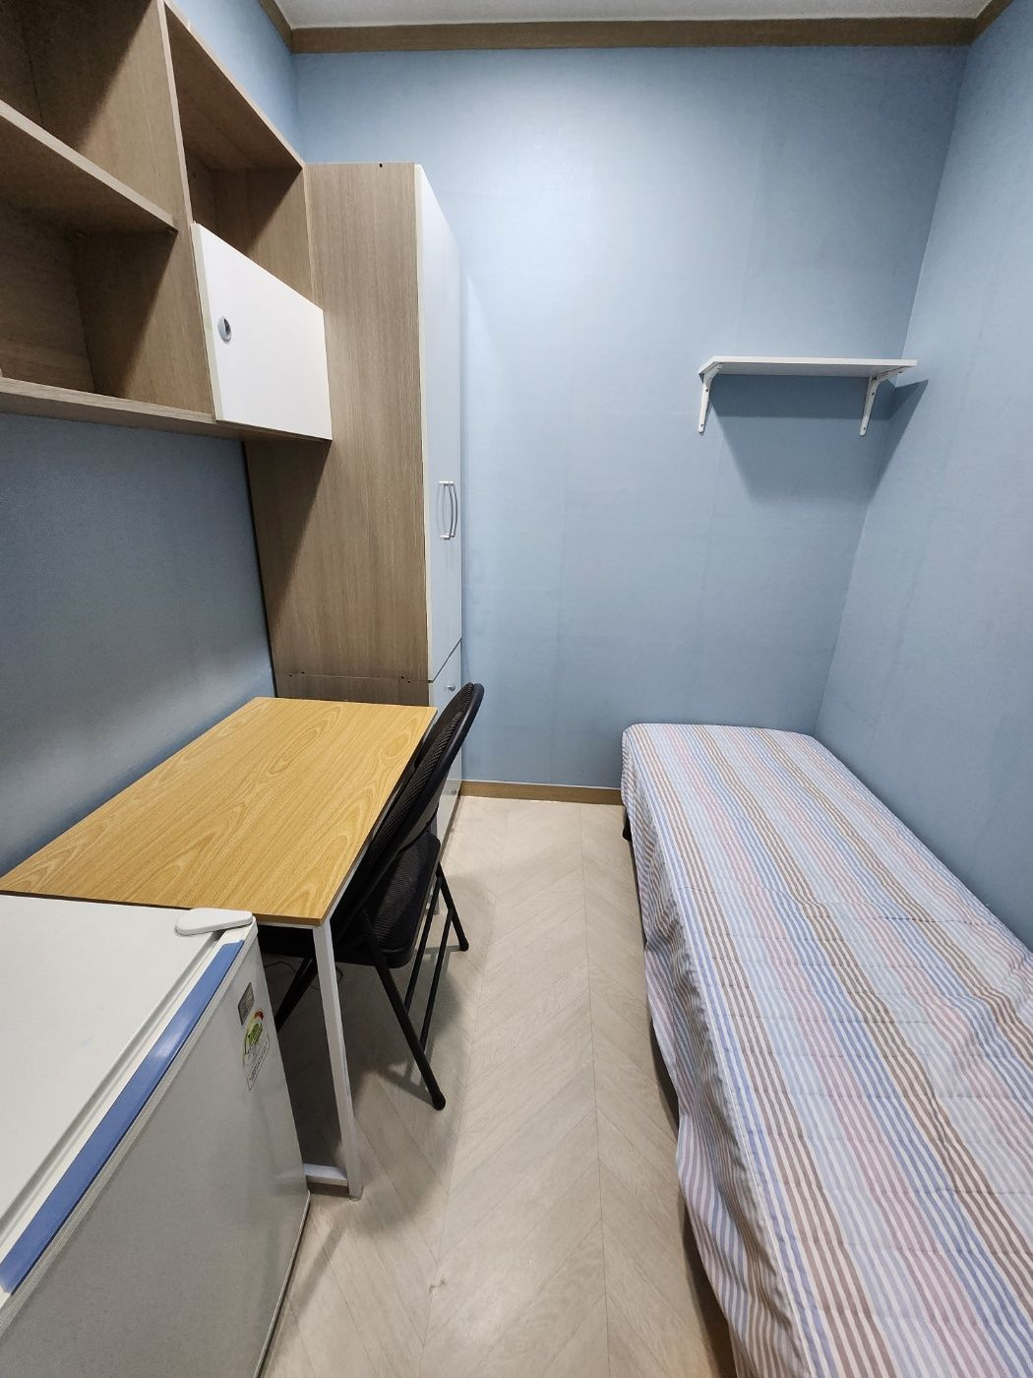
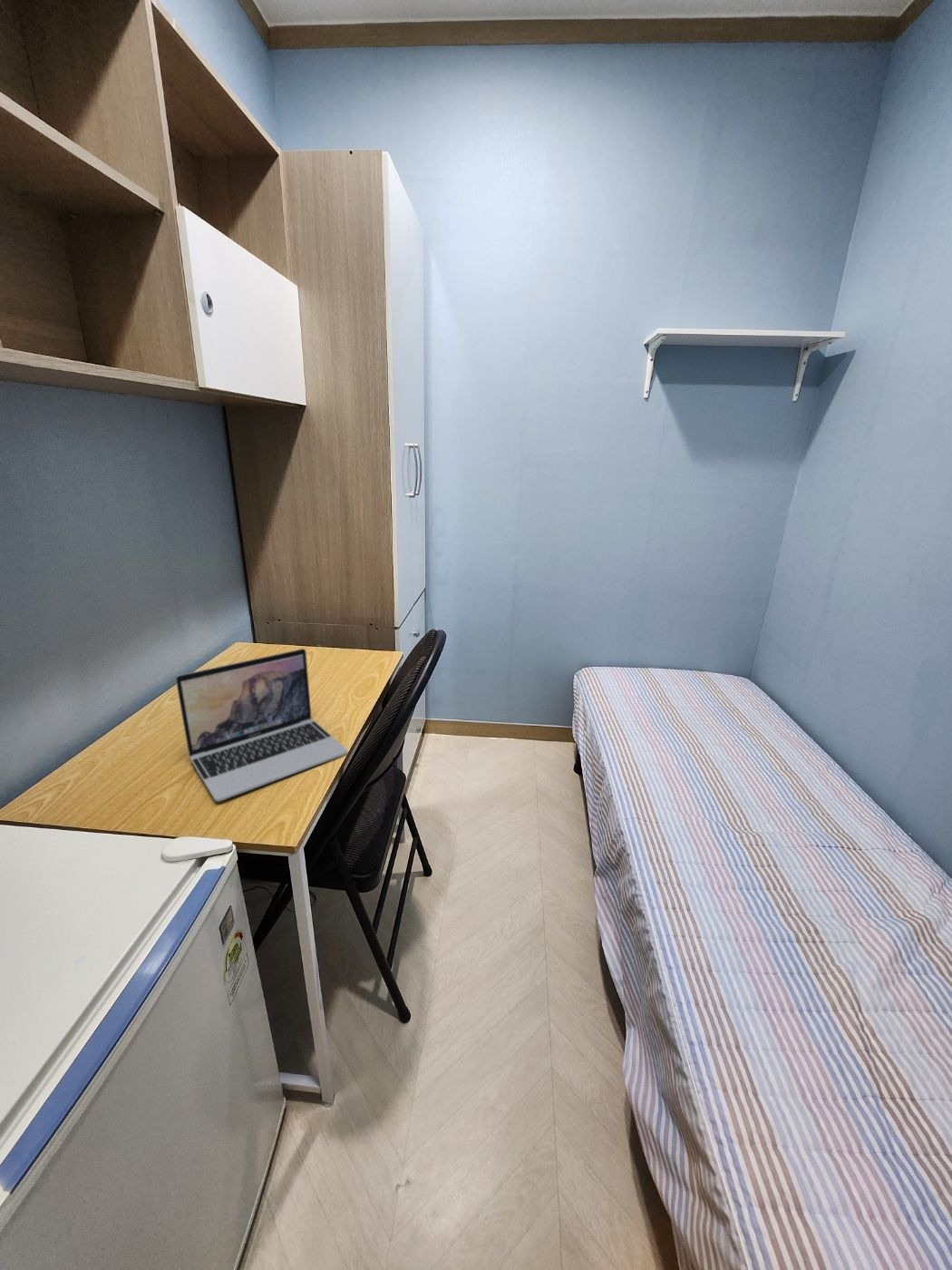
+ laptop [175,648,349,802]
